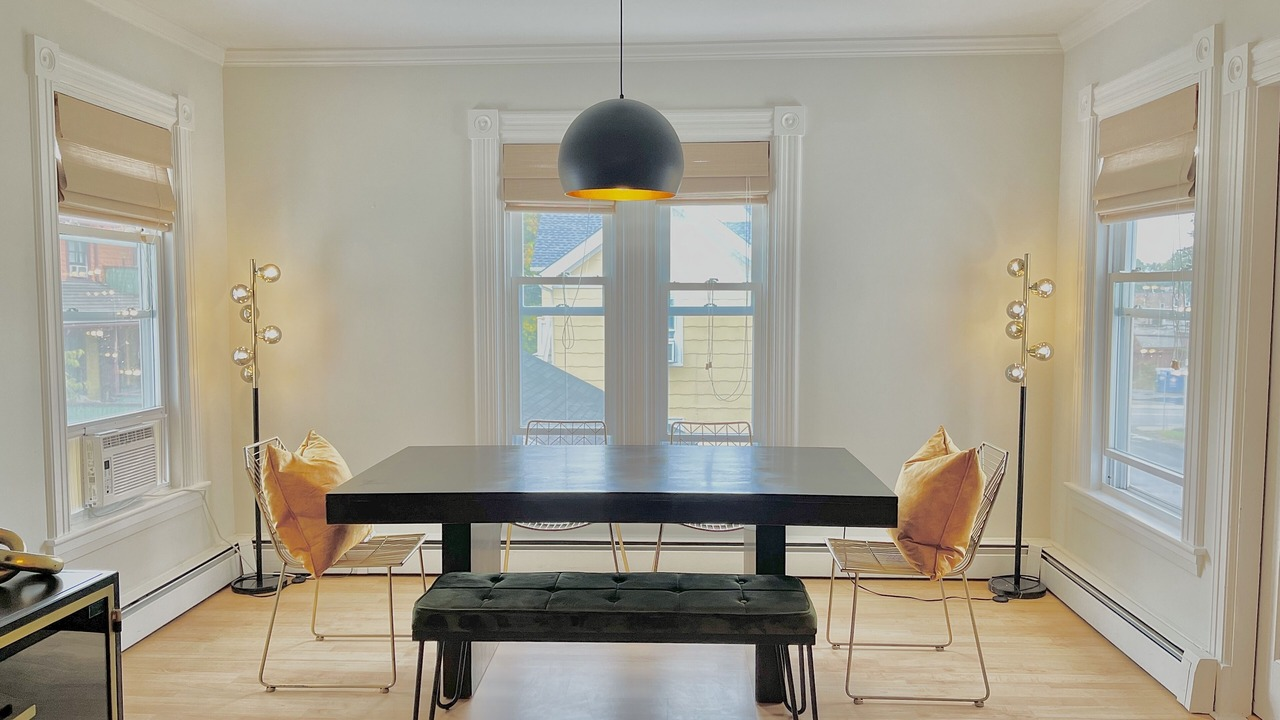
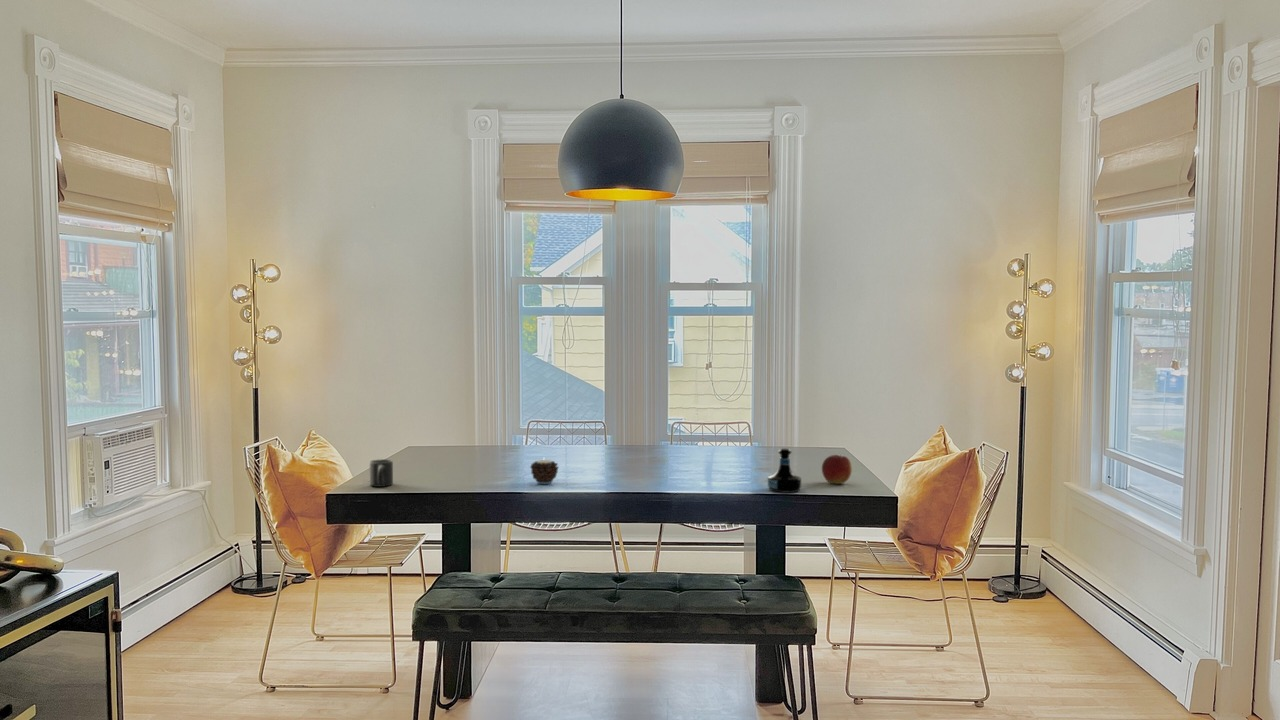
+ mug [369,458,394,488]
+ tequila bottle [767,447,802,493]
+ candle [529,458,560,485]
+ apple [821,454,853,485]
